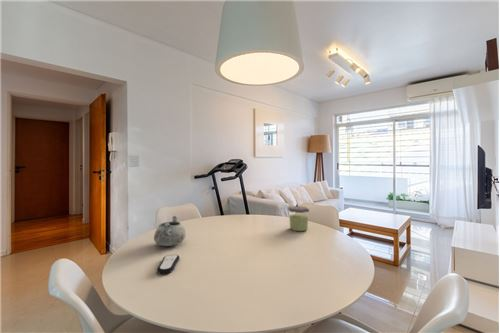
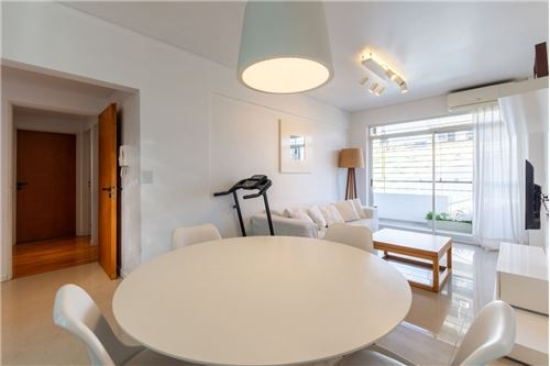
- decorative bowl [153,215,187,247]
- jar [287,205,310,232]
- remote control [156,254,180,275]
